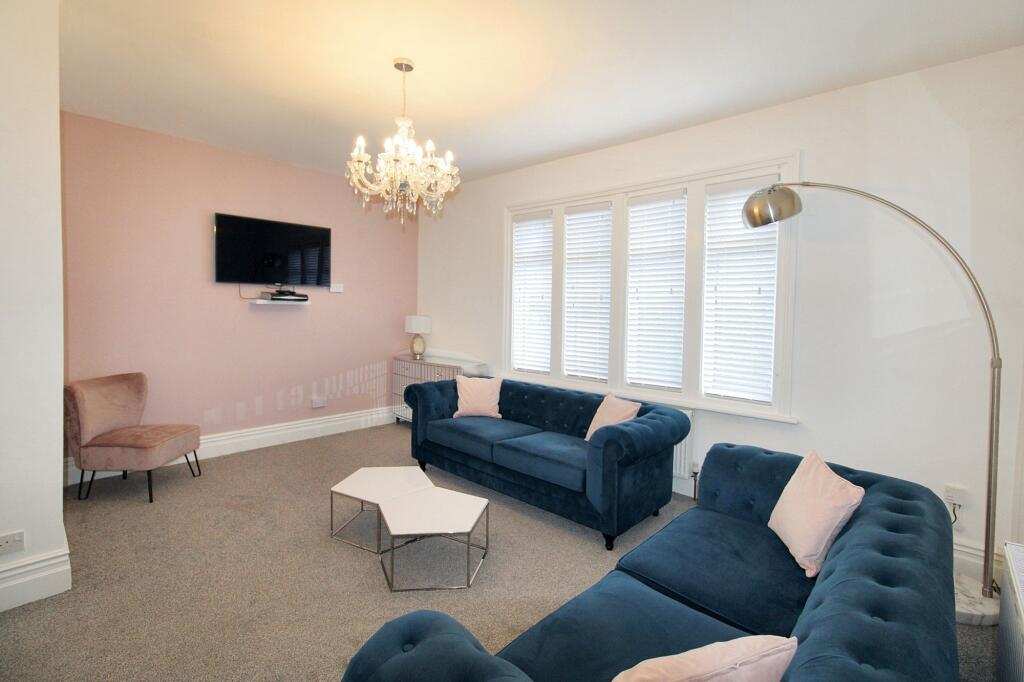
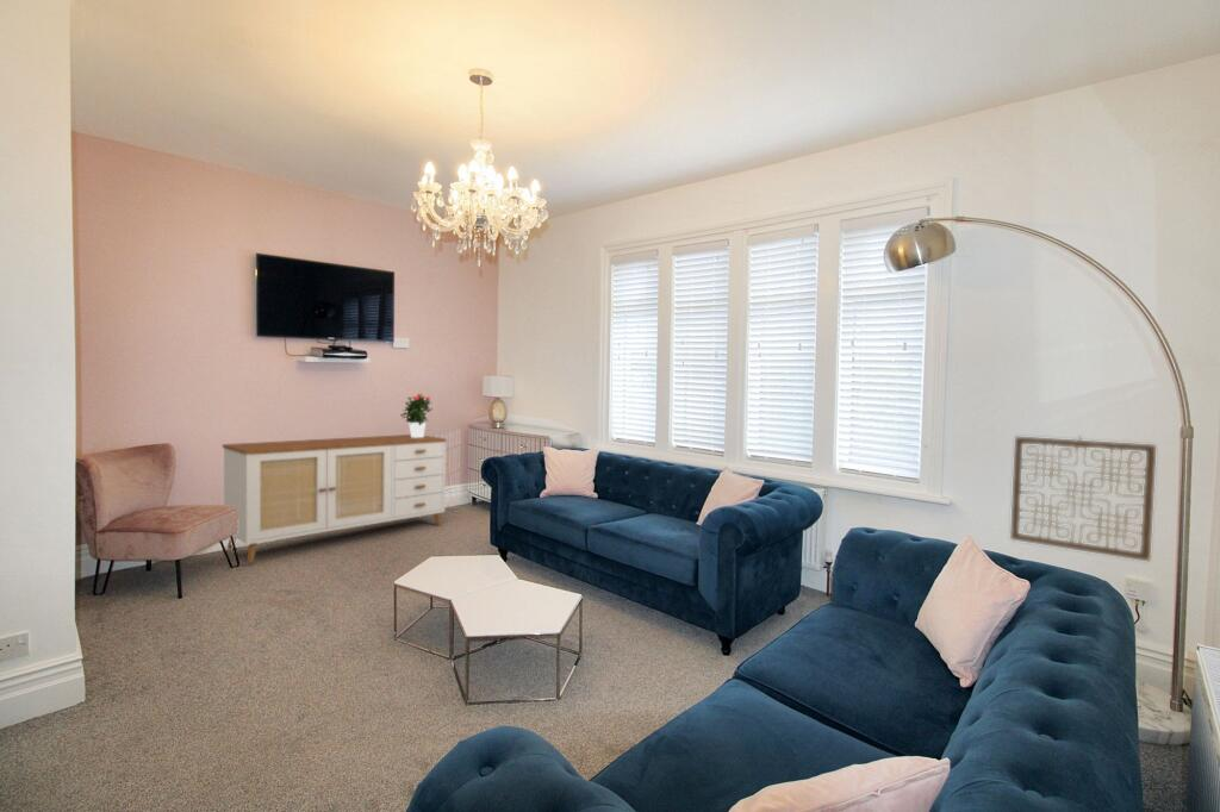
+ sideboard [222,433,447,563]
+ potted flower [399,392,434,438]
+ wall art [1009,435,1157,562]
